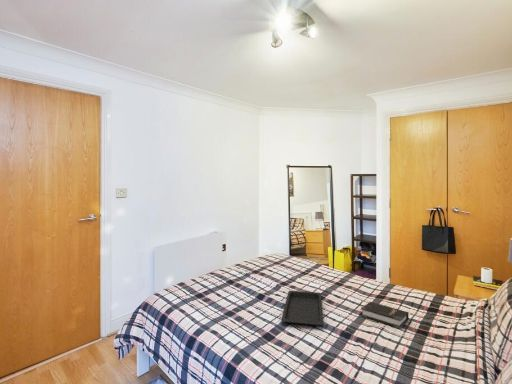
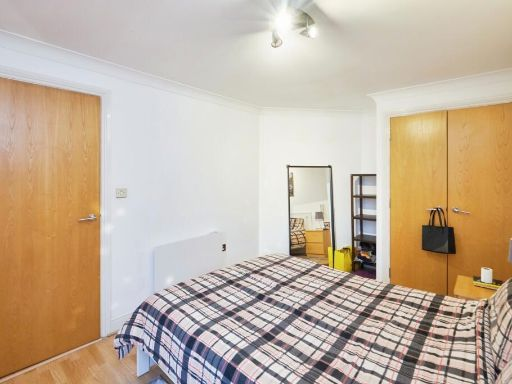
- hardback book [360,301,410,330]
- serving tray [281,290,324,327]
